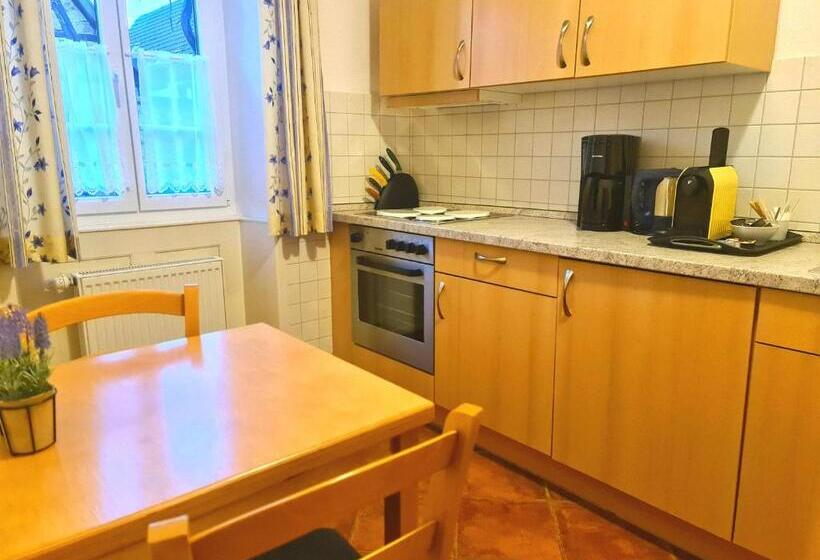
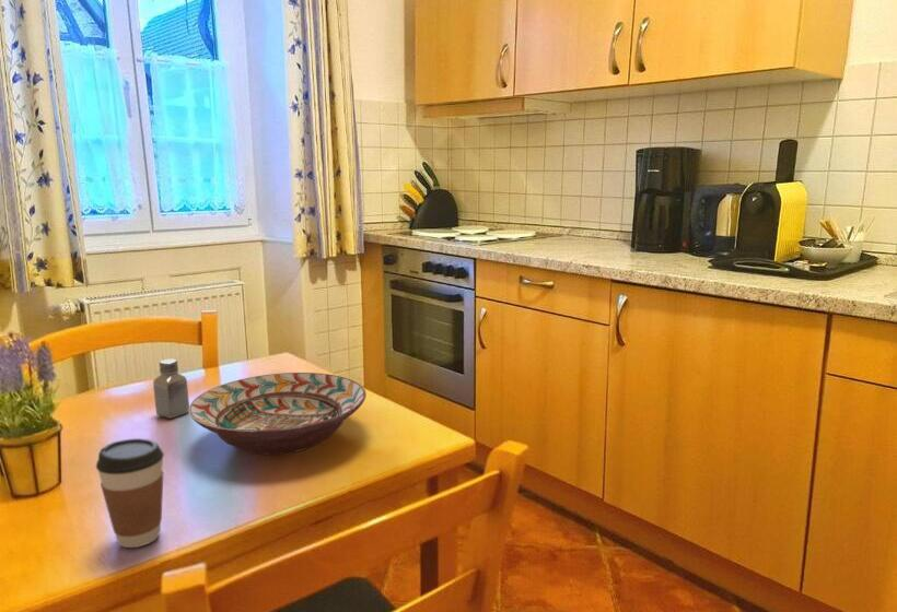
+ coffee cup [95,437,165,549]
+ decorative bowl [188,372,368,456]
+ saltshaker [152,358,190,420]
